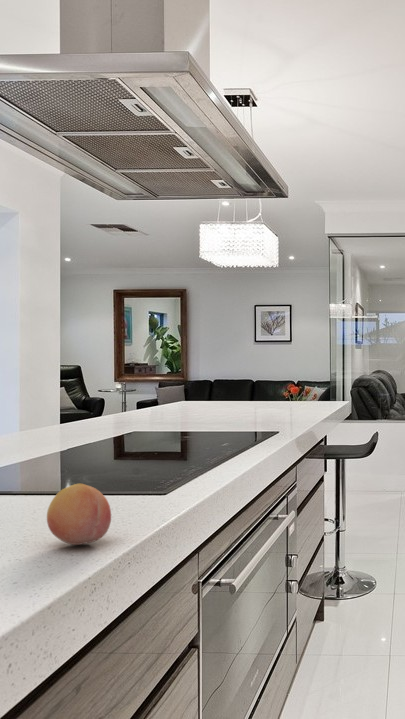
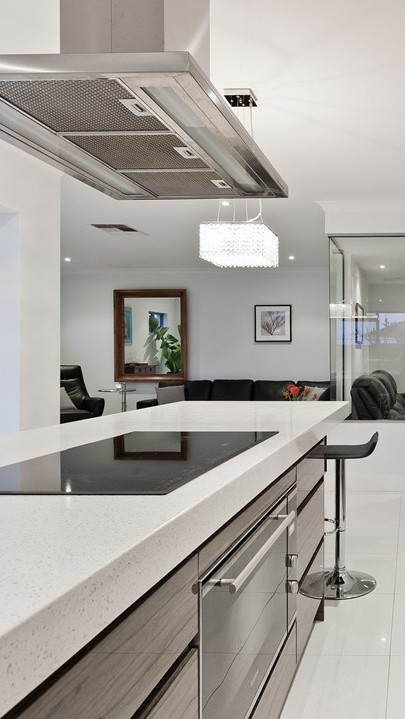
- fruit [46,483,112,546]
